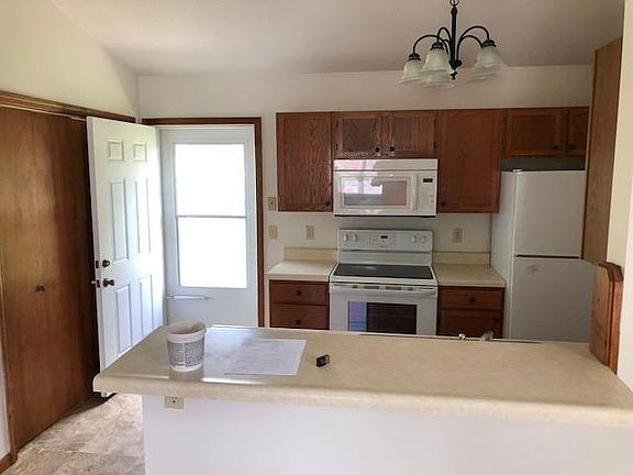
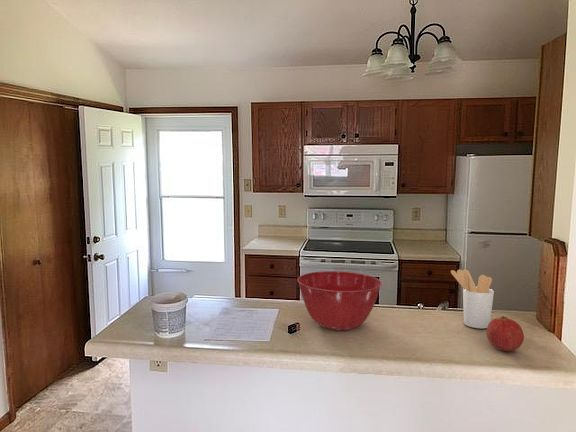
+ mixing bowl [296,270,383,331]
+ fruit [486,315,525,352]
+ utensil holder [450,269,495,329]
